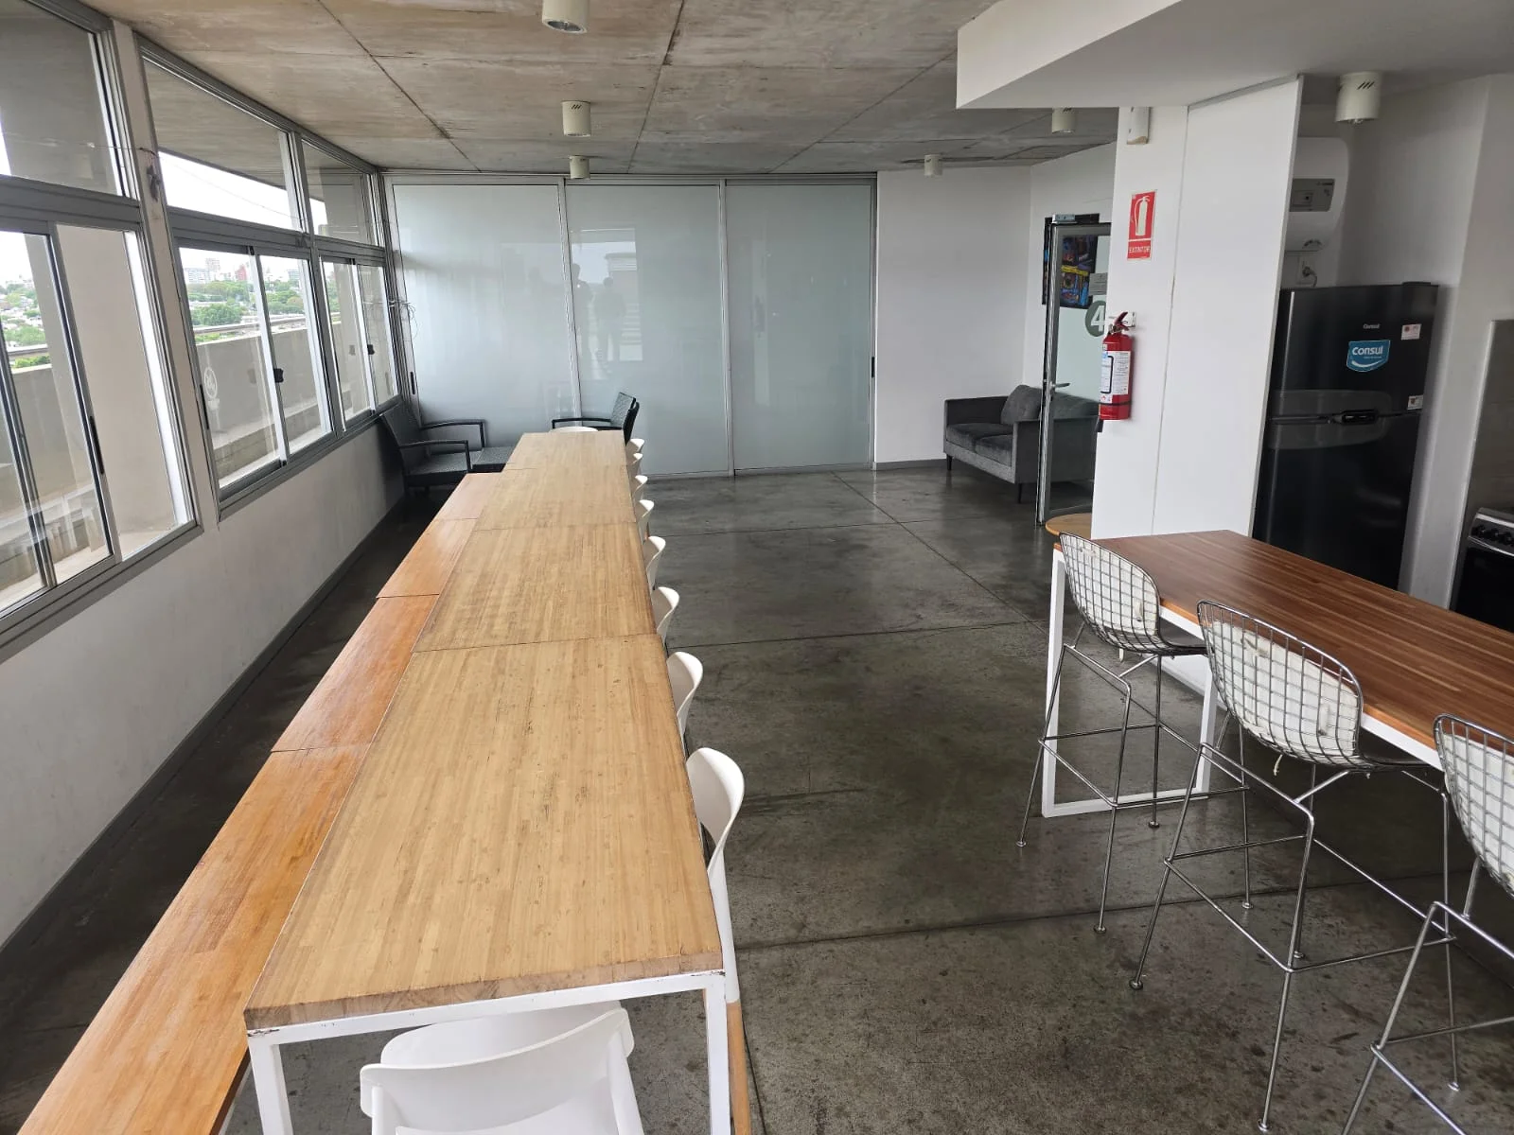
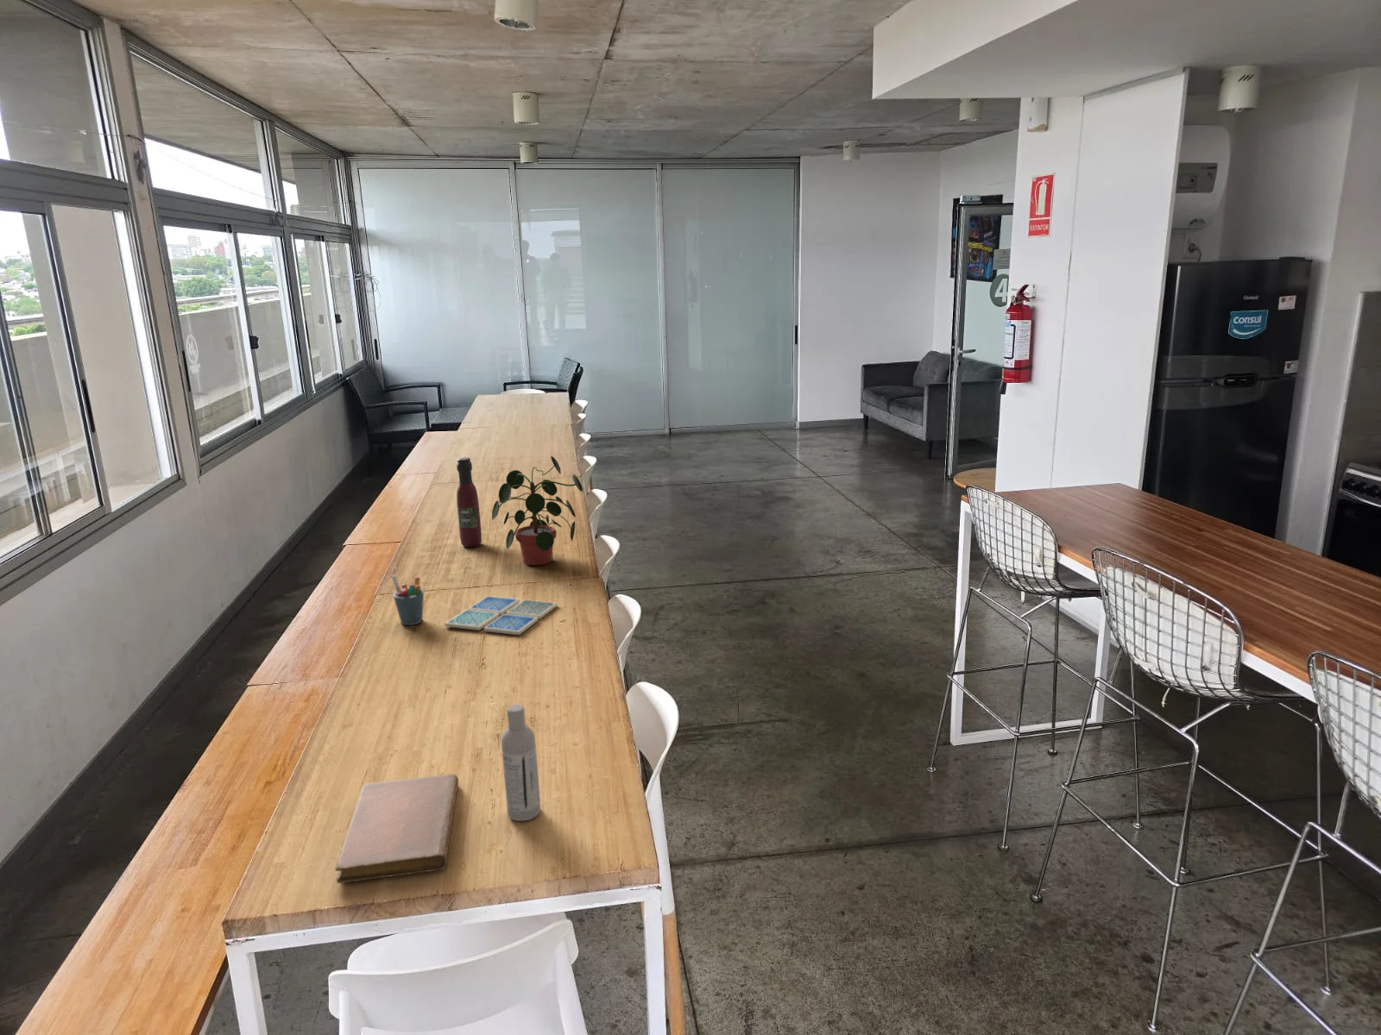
+ drink coaster [445,595,559,636]
+ wine bottle [456,457,483,548]
+ notebook [335,774,459,884]
+ bottle [500,703,542,822]
+ pen holder [391,574,425,626]
+ potted plant [492,456,584,566]
